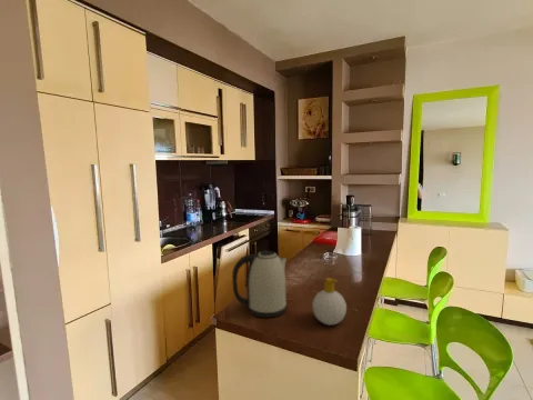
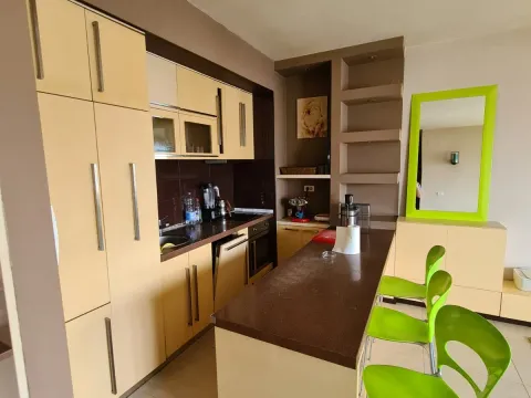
- soap bottle [311,277,348,327]
- kettle [231,250,288,319]
